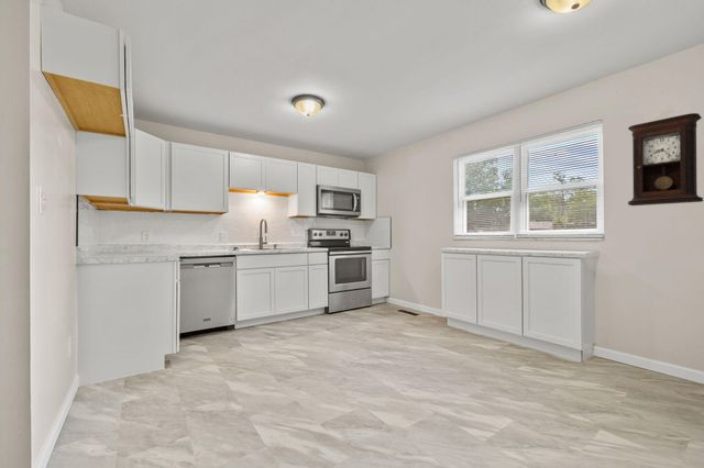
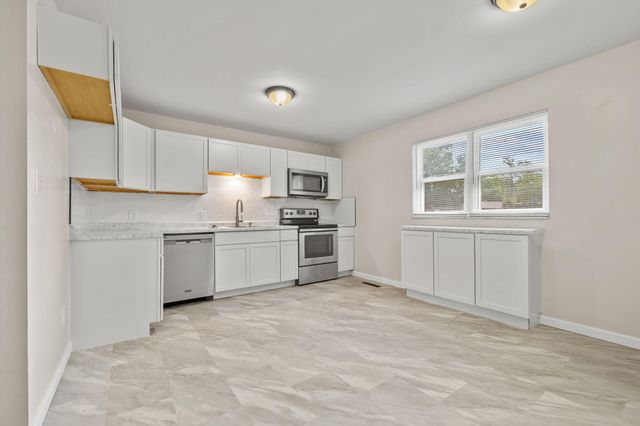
- pendulum clock [627,112,704,207]
